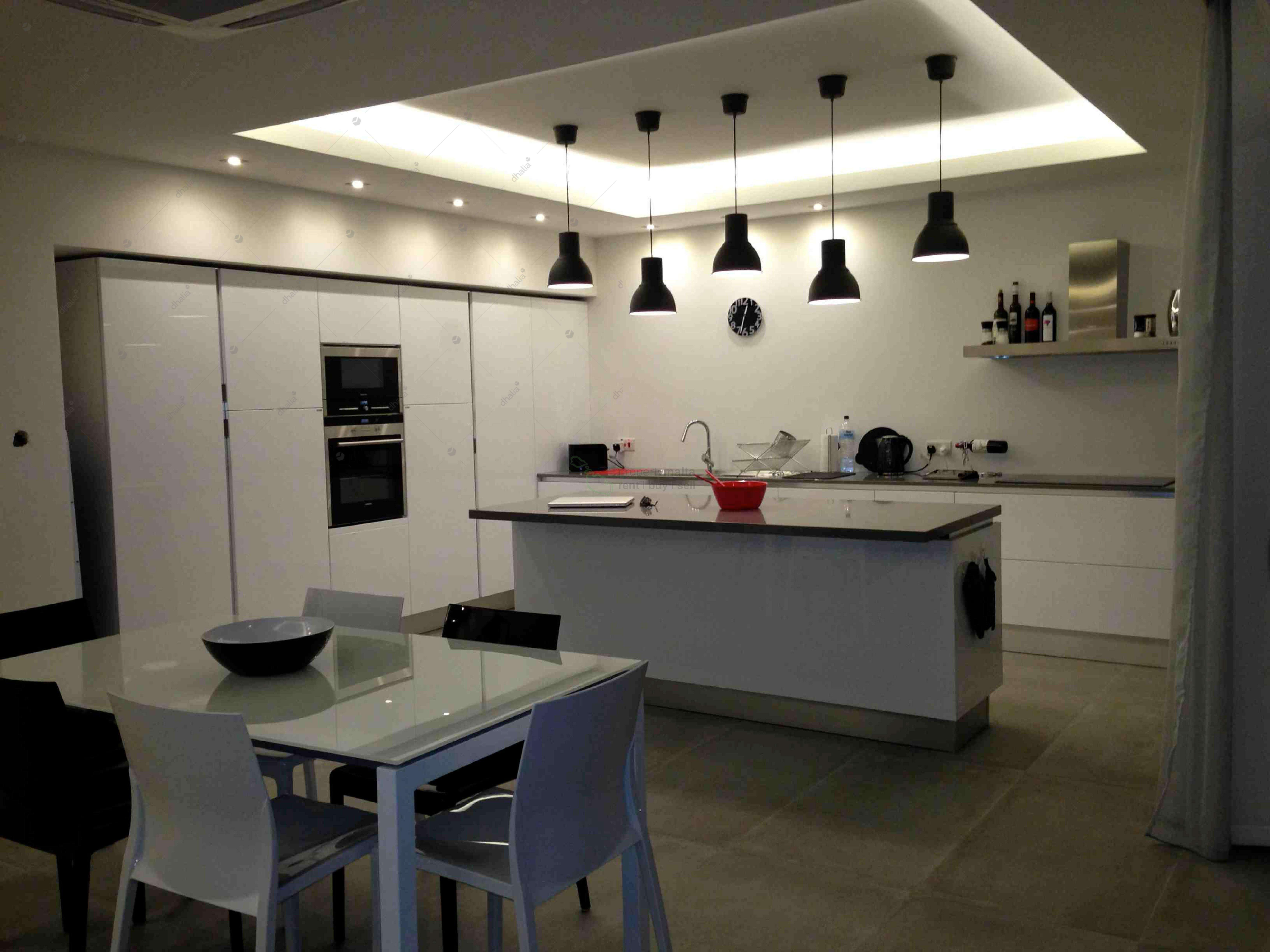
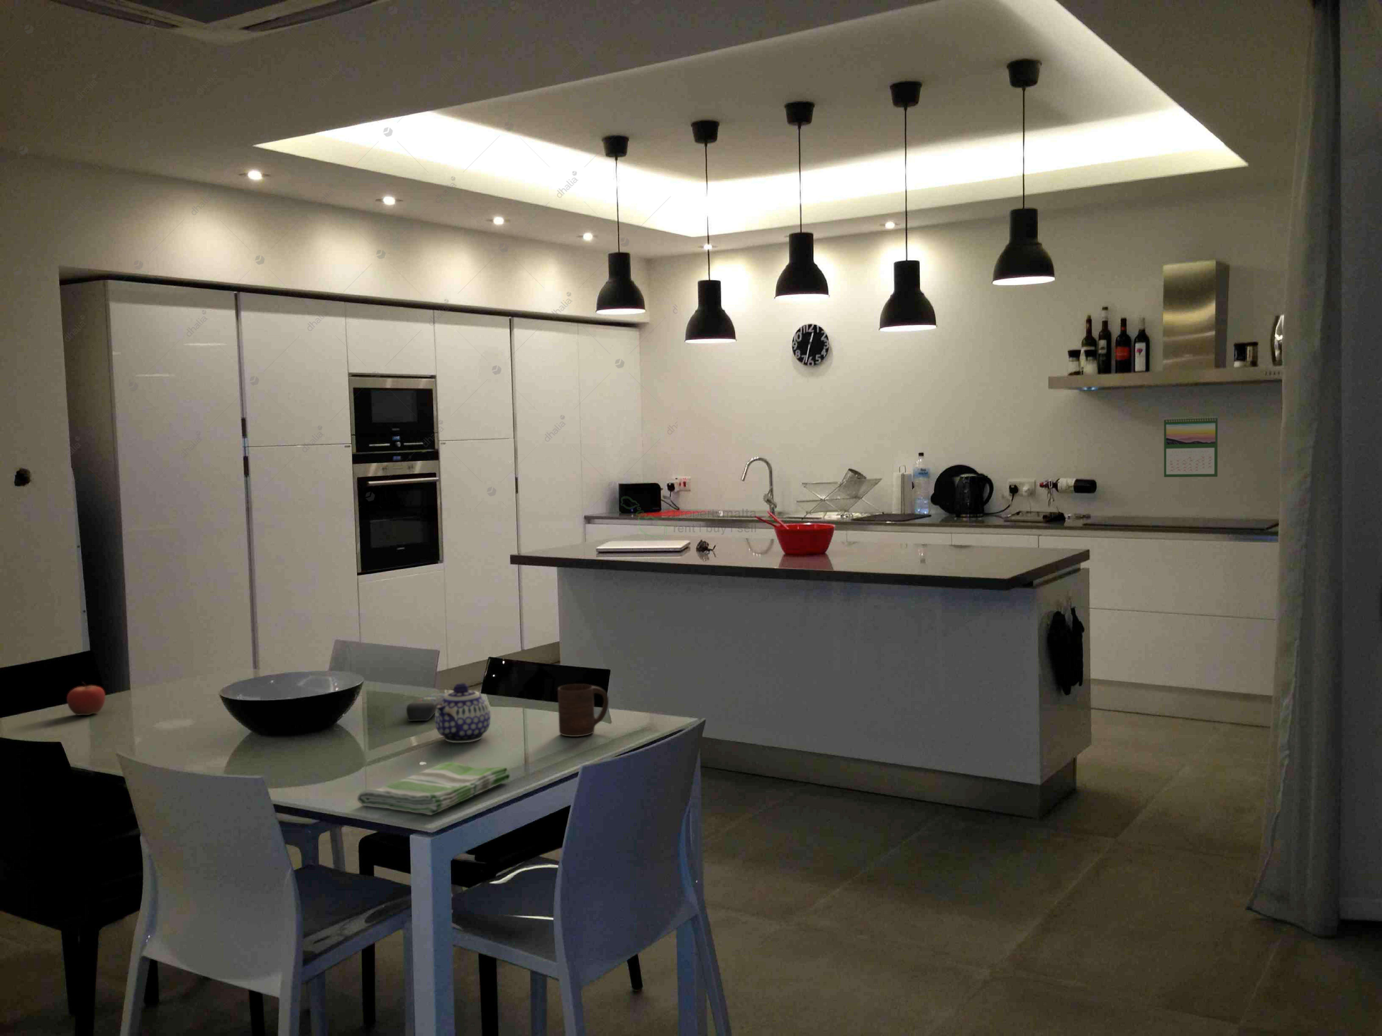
+ remote control [406,692,449,721]
+ cup [557,683,609,737]
+ fruit [66,681,106,716]
+ teapot [434,682,491,743]
+ calendar [1163,416,1219,478]
+ dish towel [357,762,510,815]
